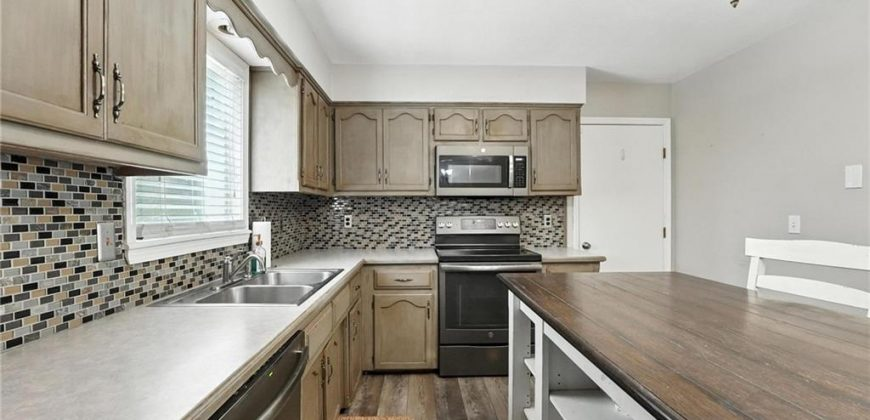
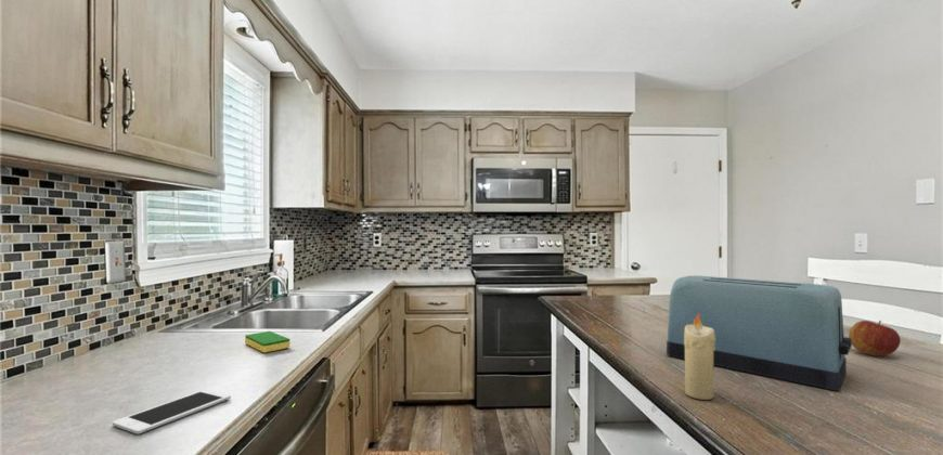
+ cell phone [112,388,232,435]
+ toaster [666,275,853,392]
+ dish sponge [244,330,292,353]
+ apple [848,320,902,356]
+ candle [684,314,715,401]
